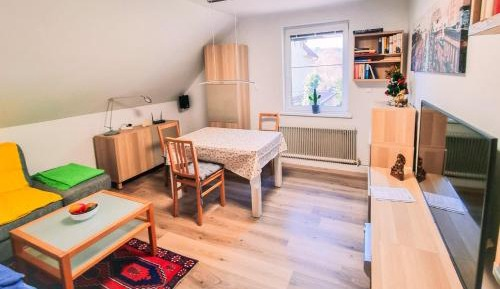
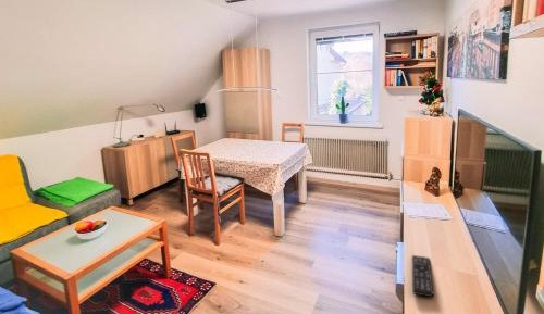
+ remote control [411,254,435,299]
